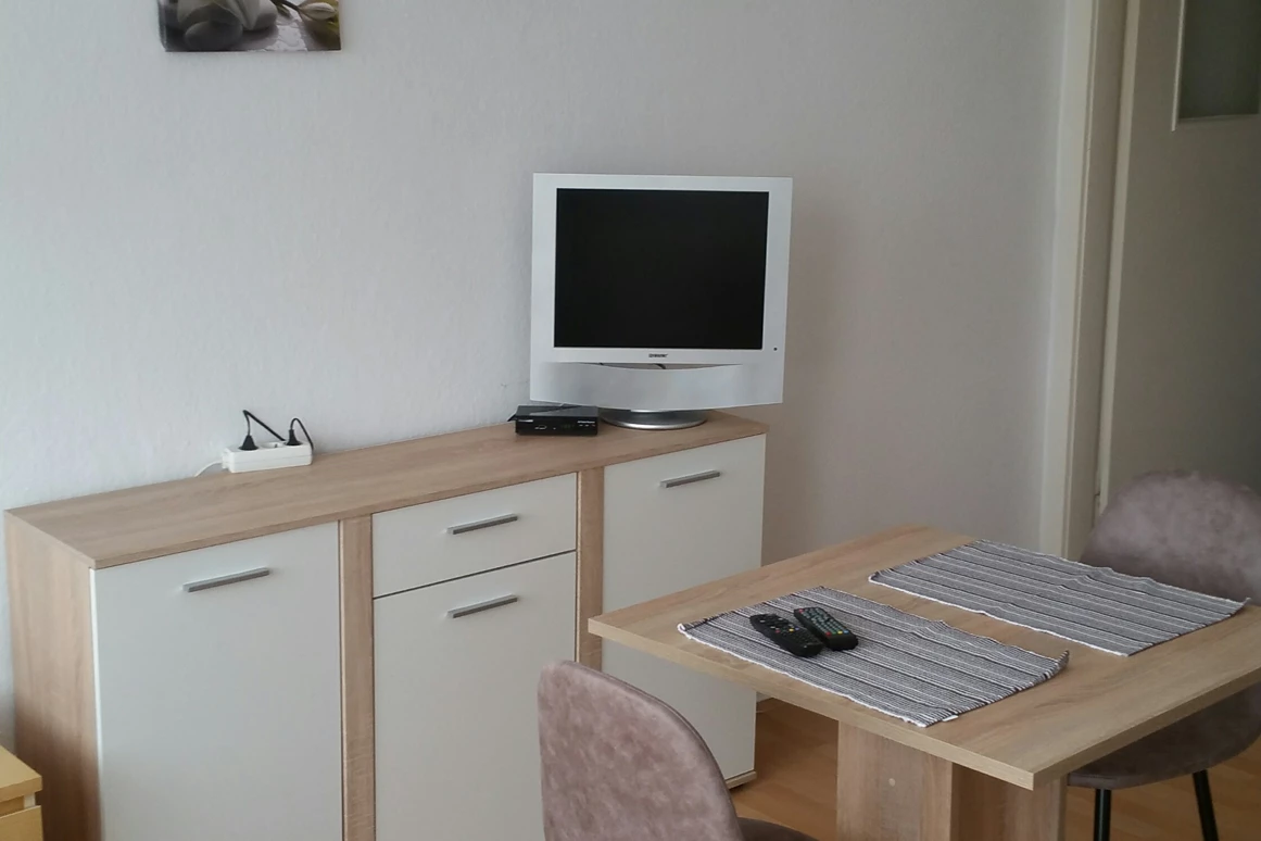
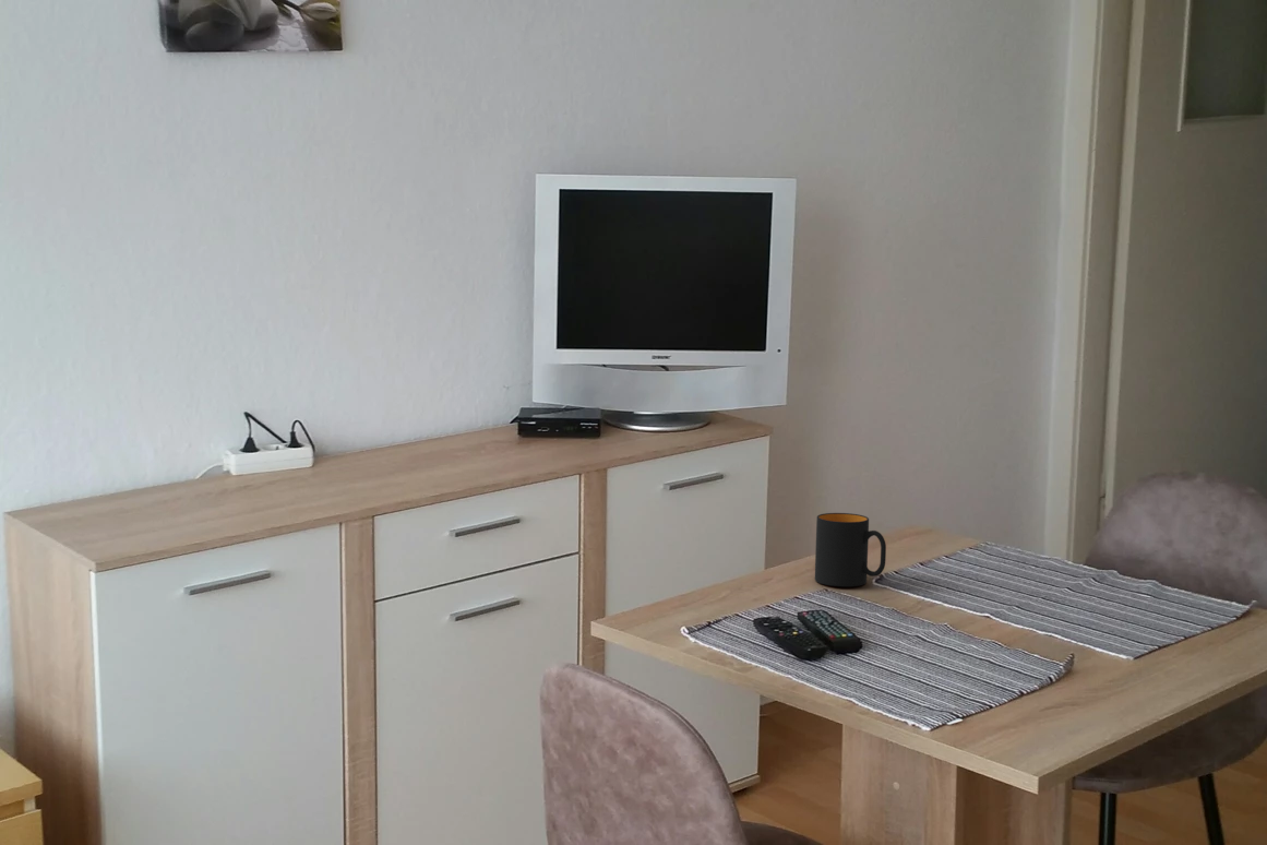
+ mug [814,512,887,587]
